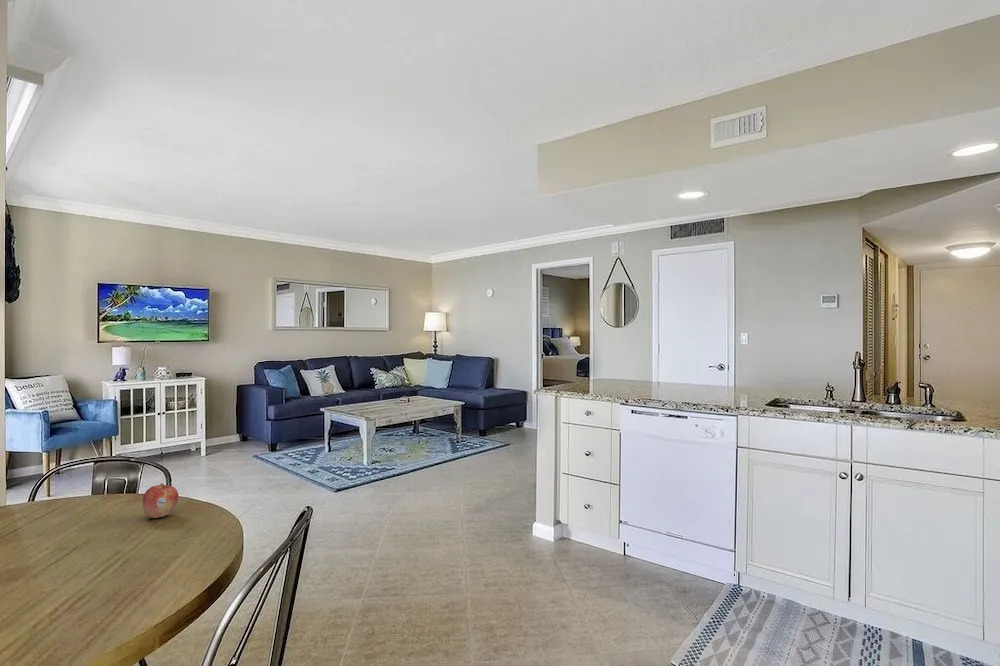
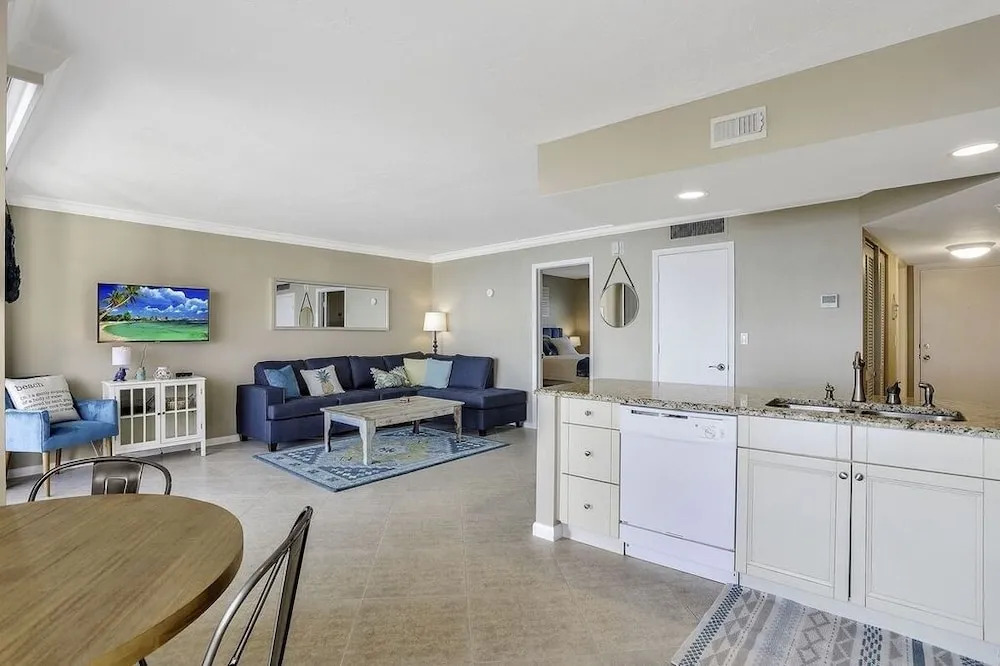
- fruit [142,482,179,519]
